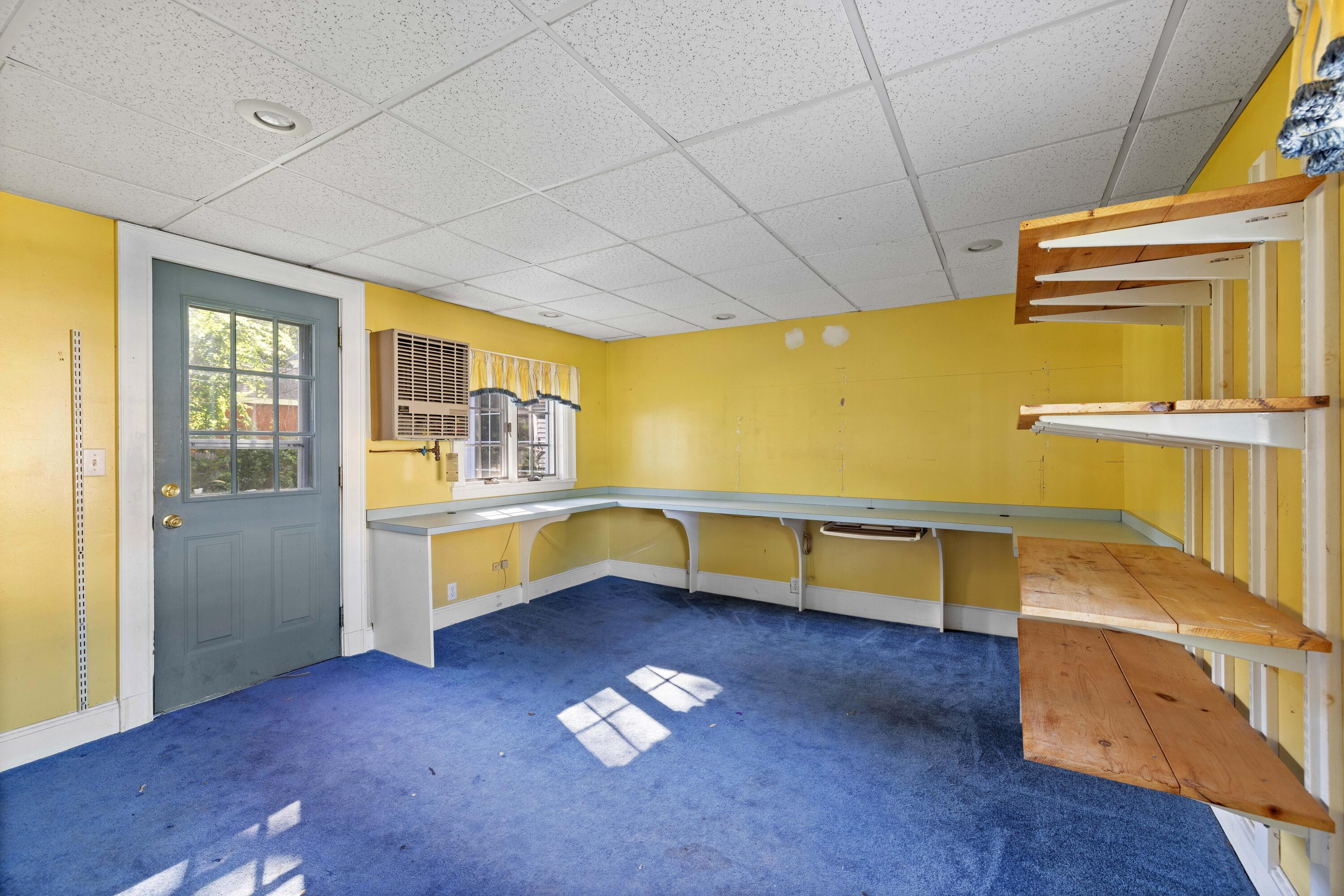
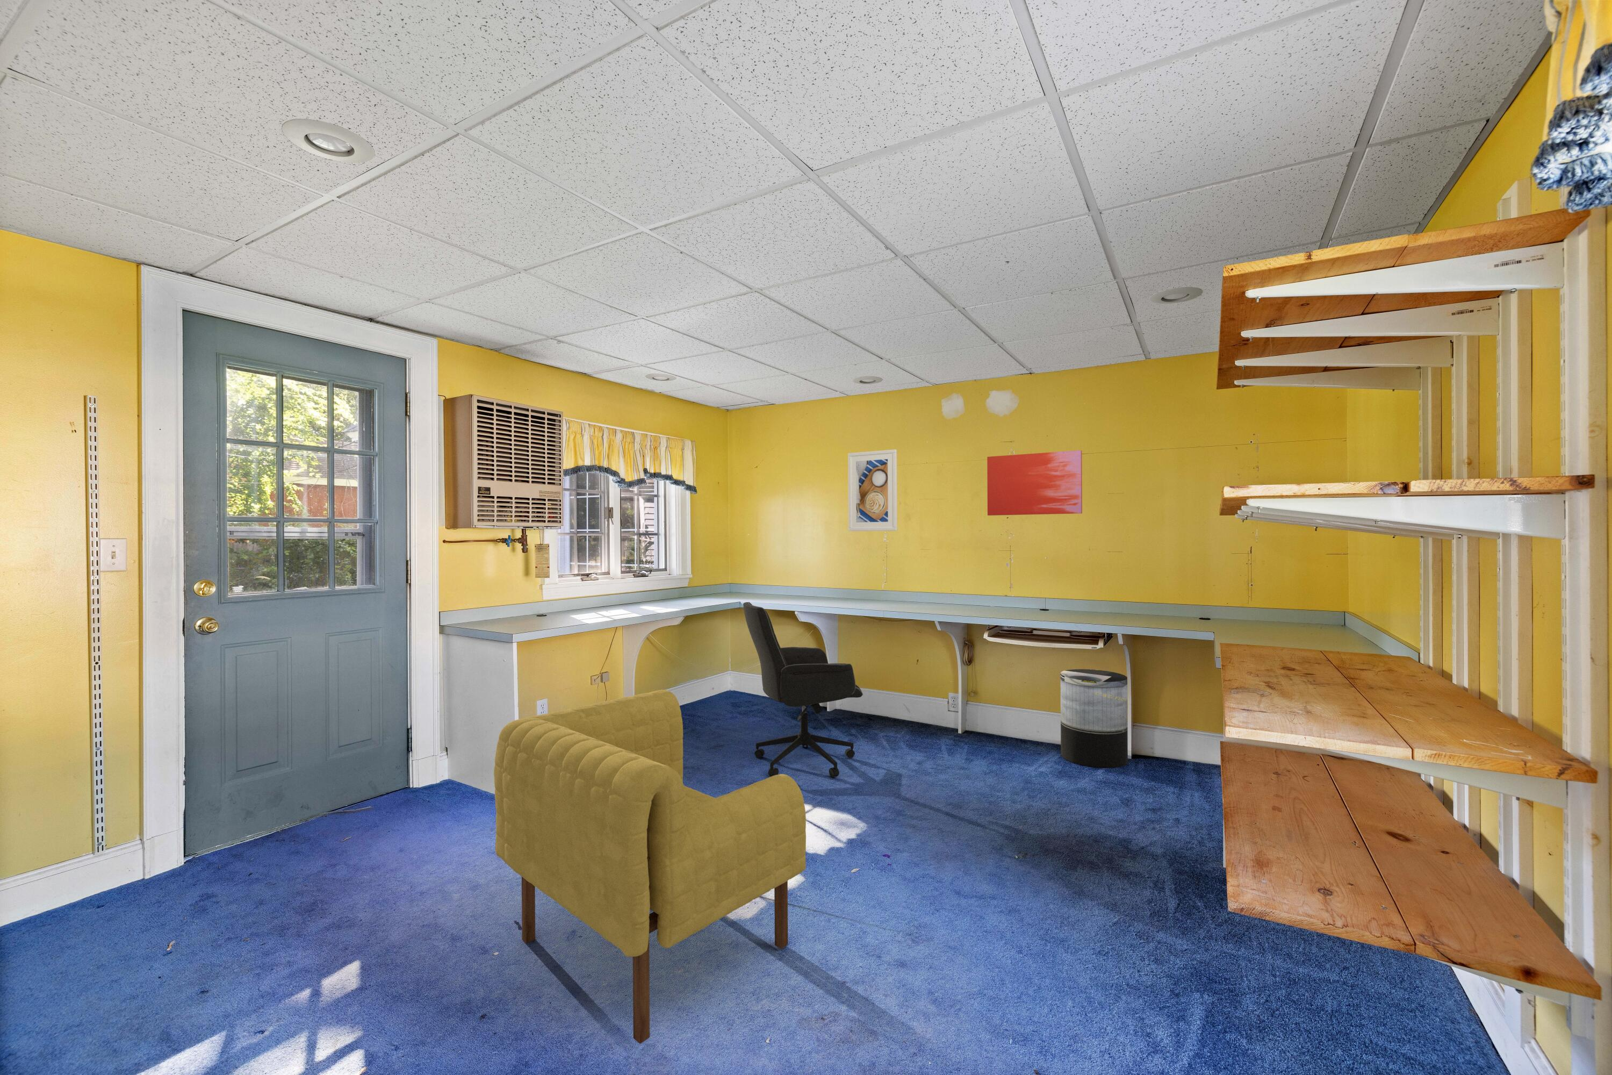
+ office chair [742,601,864,777]
+ trash can [1060,668,1129,769]
+ armchair [493,689,806,1044]
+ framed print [847,449,898,532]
+ wall art [987,450,1083,516]
